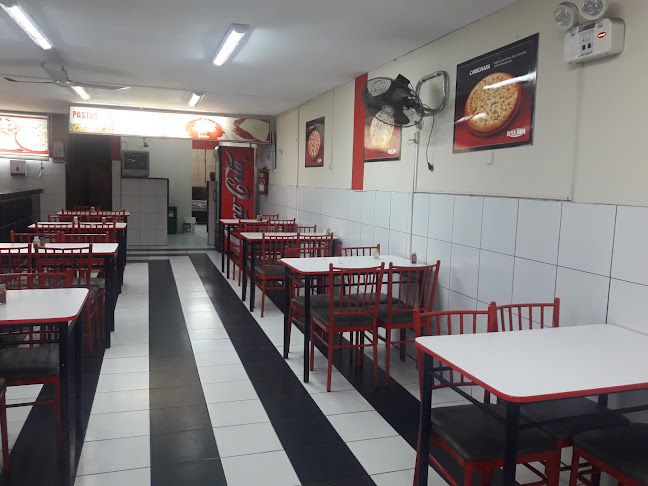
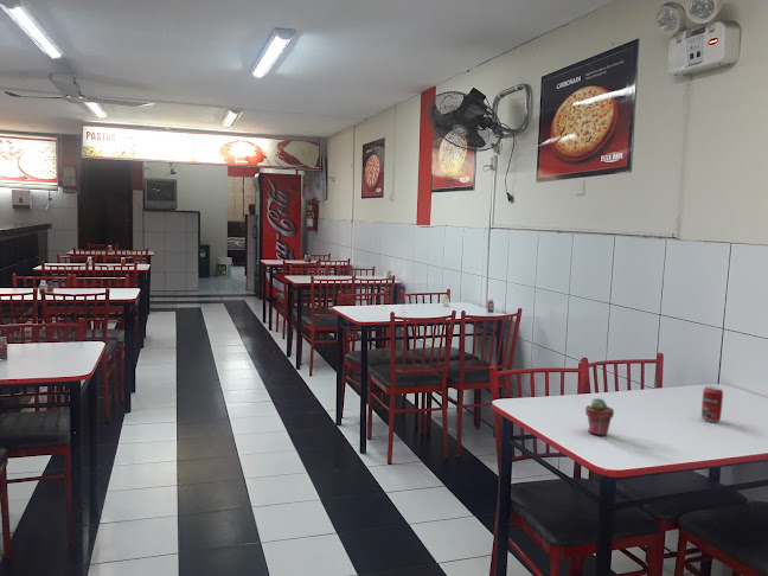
+ potted succulent [584,397,615,437]
+ beverage can [700,384,724,423]
